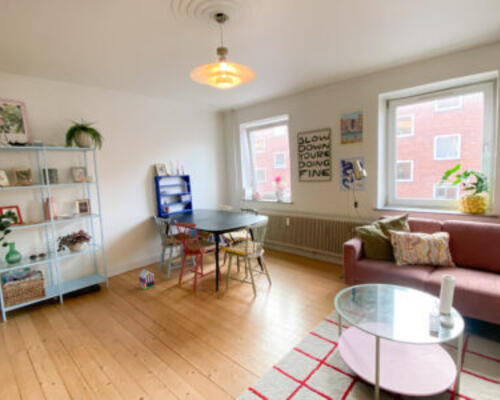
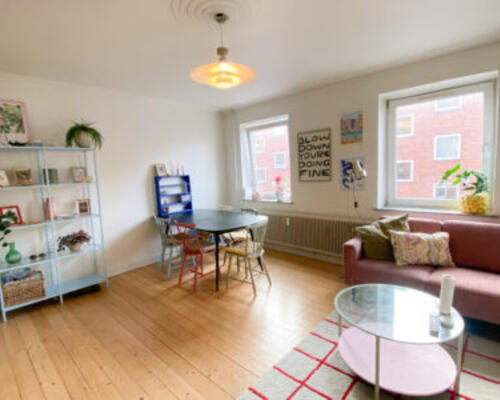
- toy house [138,268,156,290]
